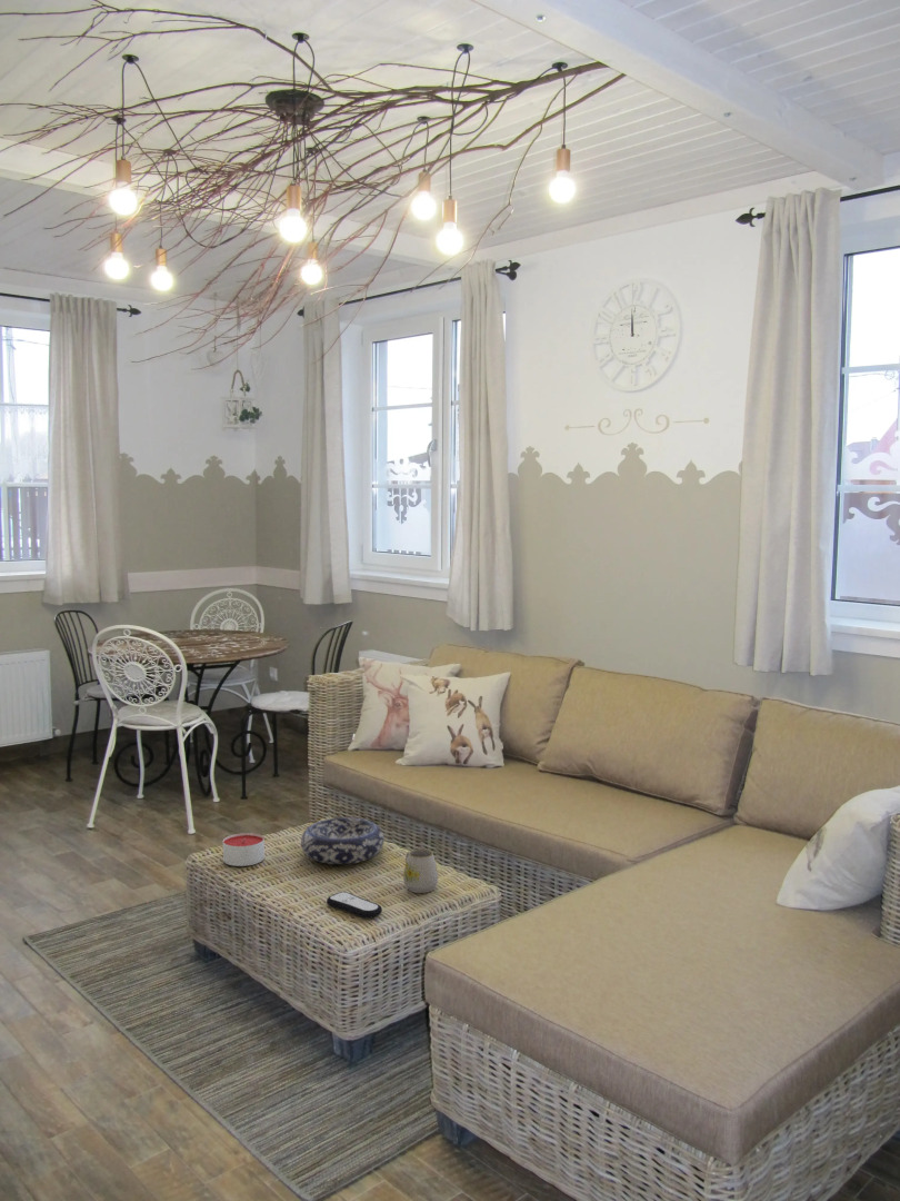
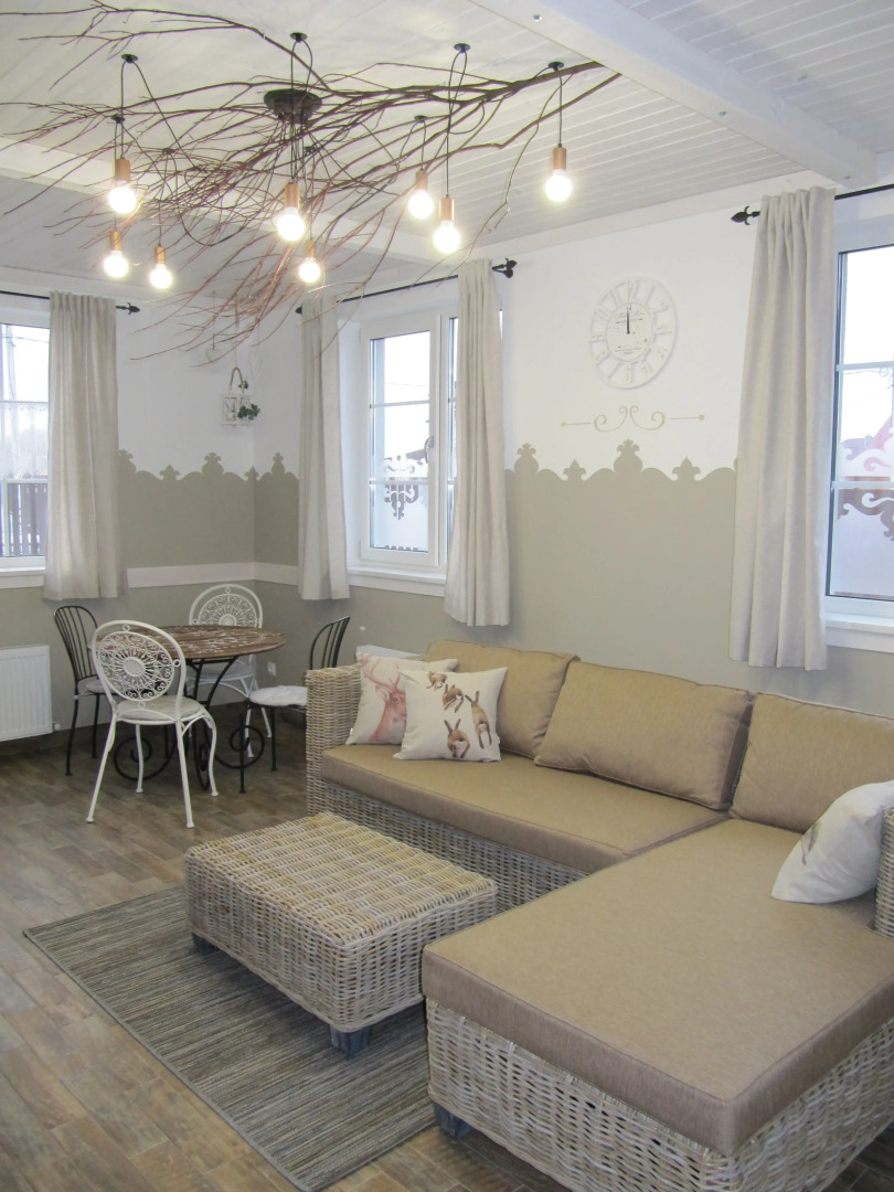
- mug [402,848,439,894]
- candle [222,832,266,867]
- remote control [326,891,383,920]
- decorative bowl [300,816,386,865]
